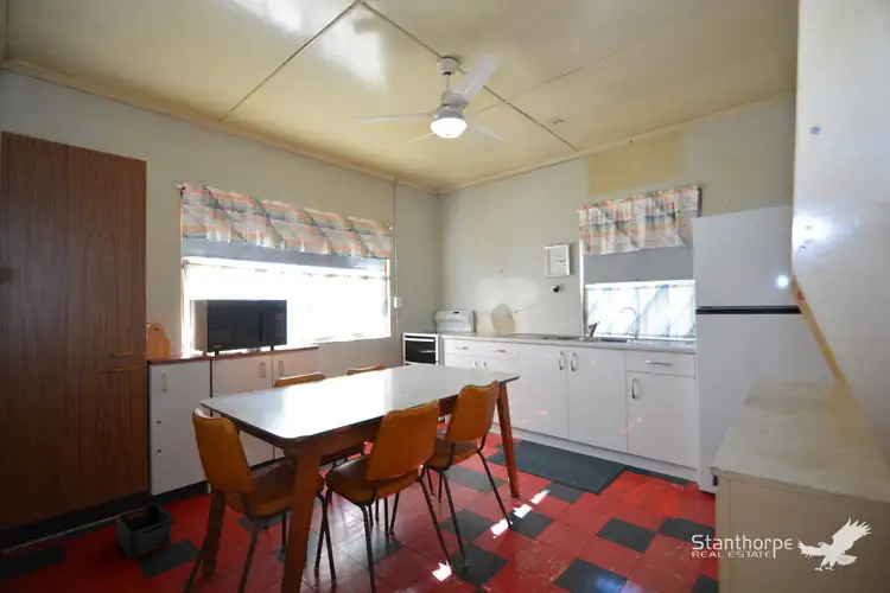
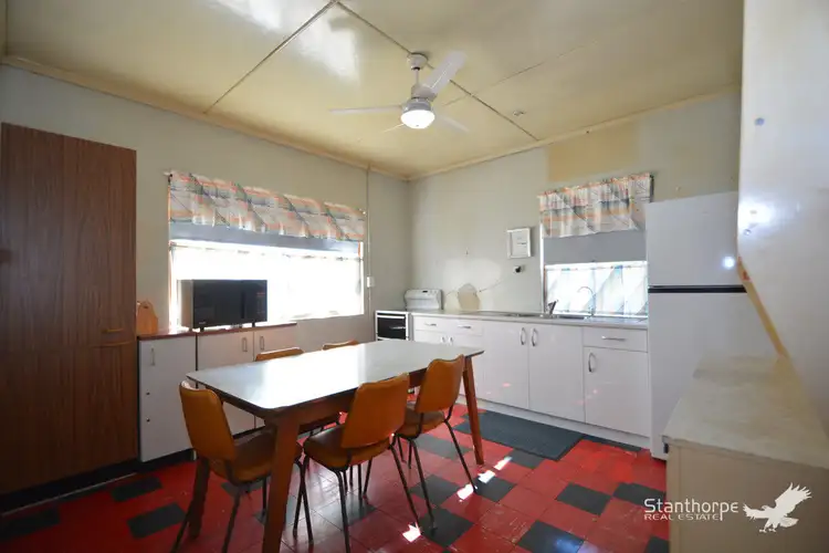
- storage bin [115,503,173,559]
